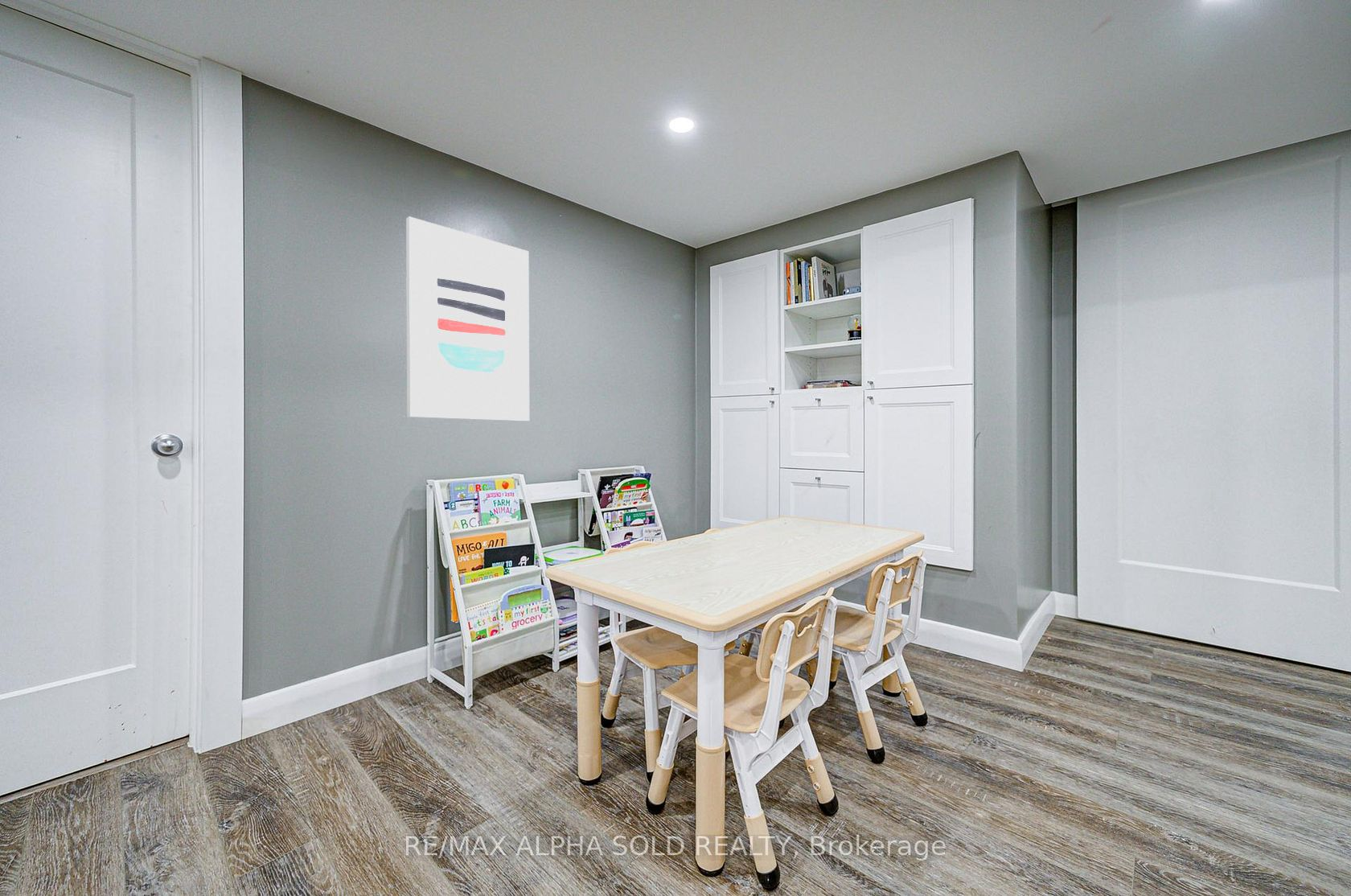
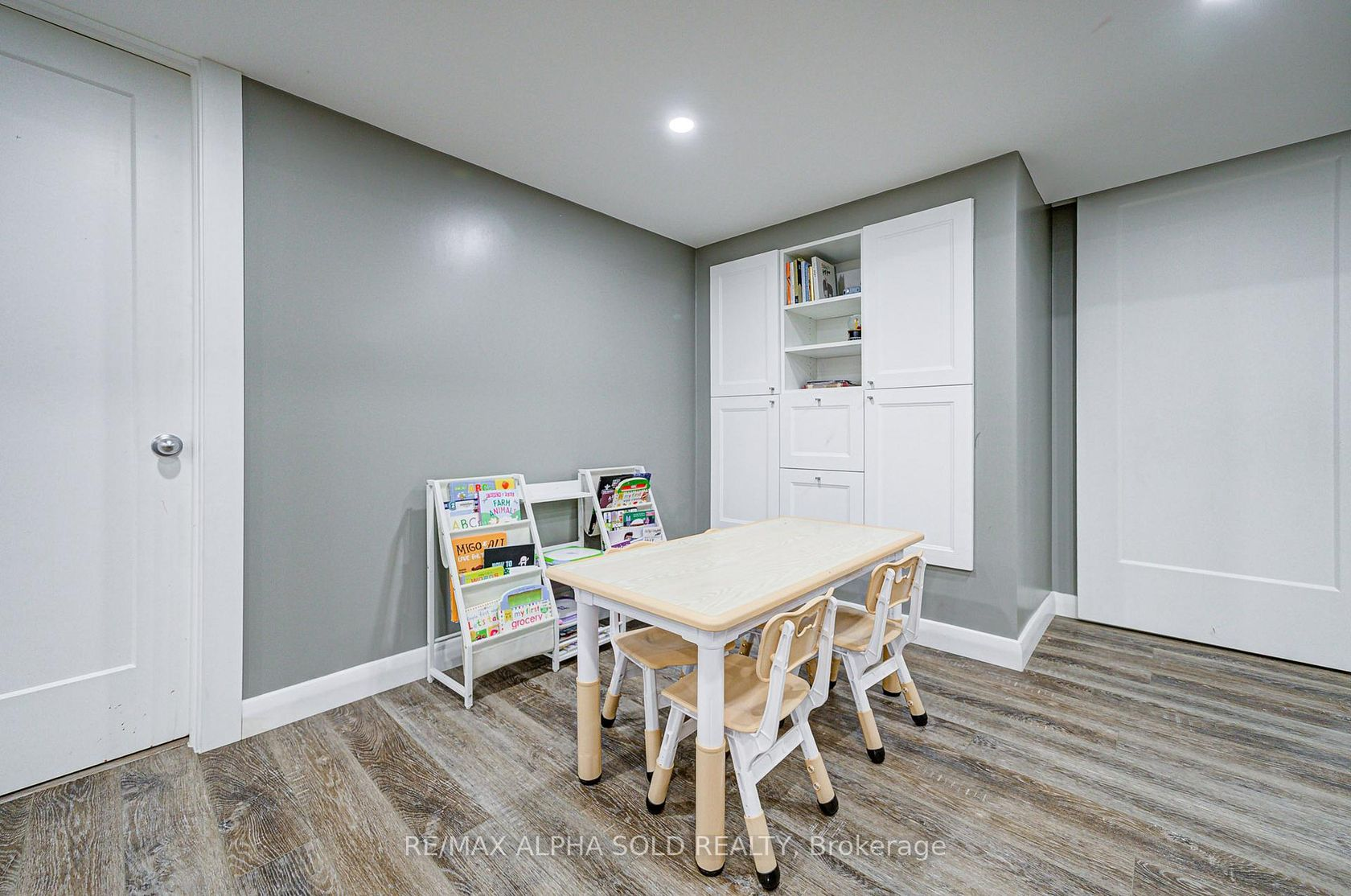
- wall art [405,216,530,422]
